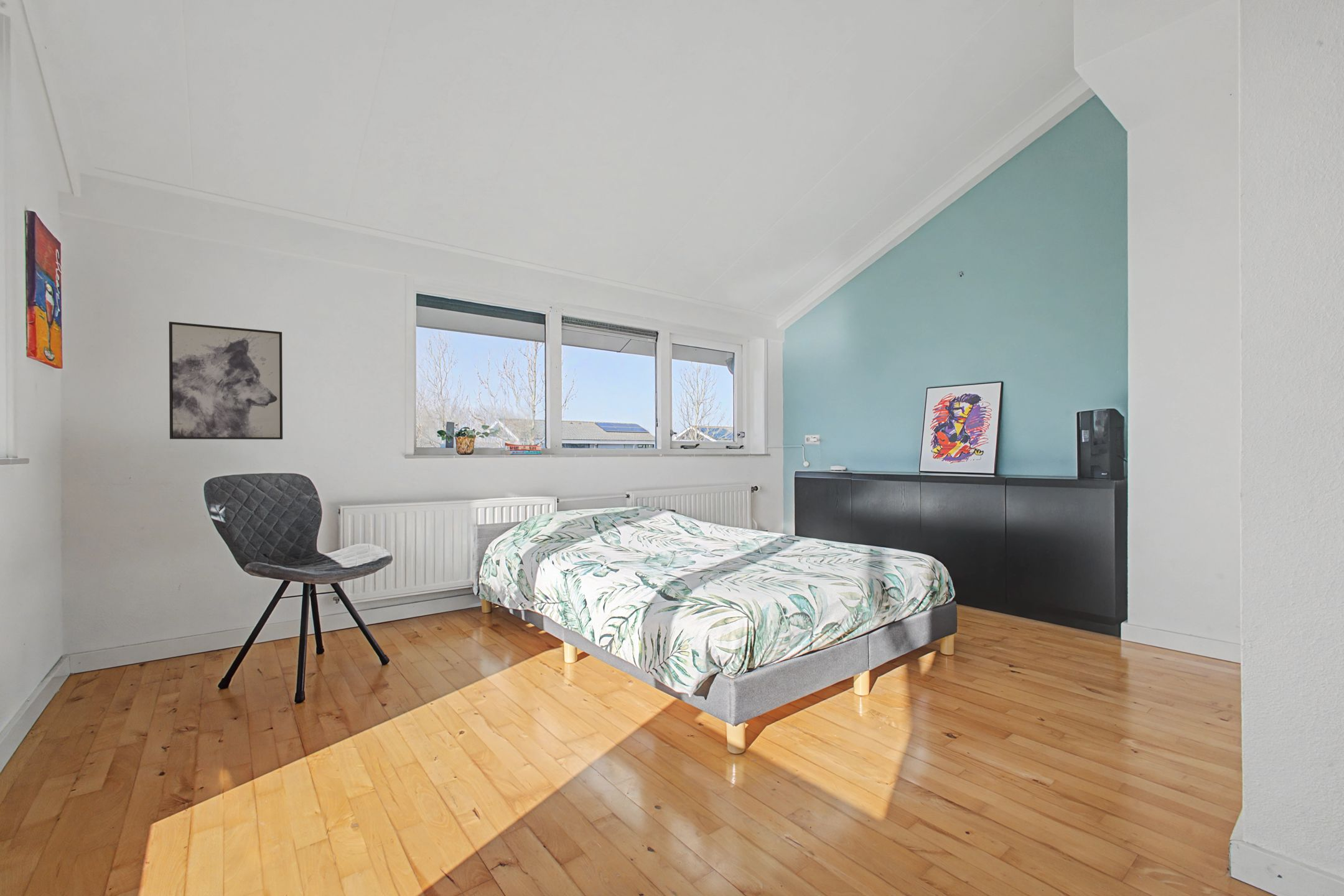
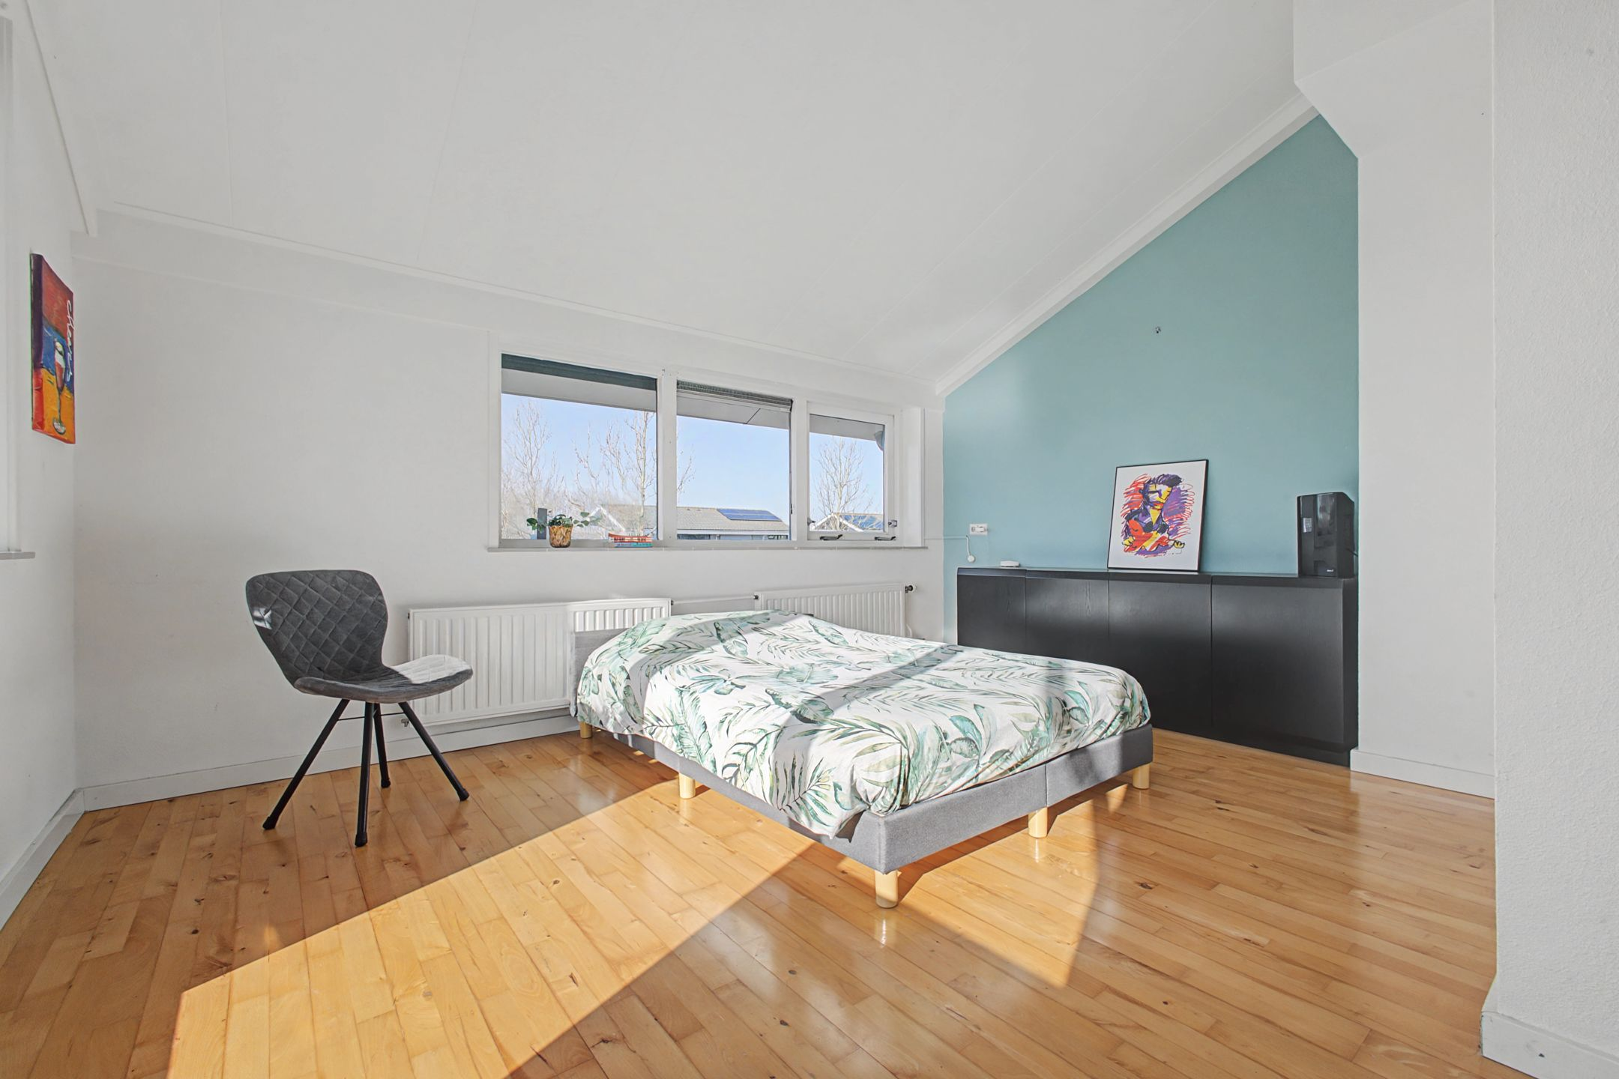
- wall art [169,321,283,440]
